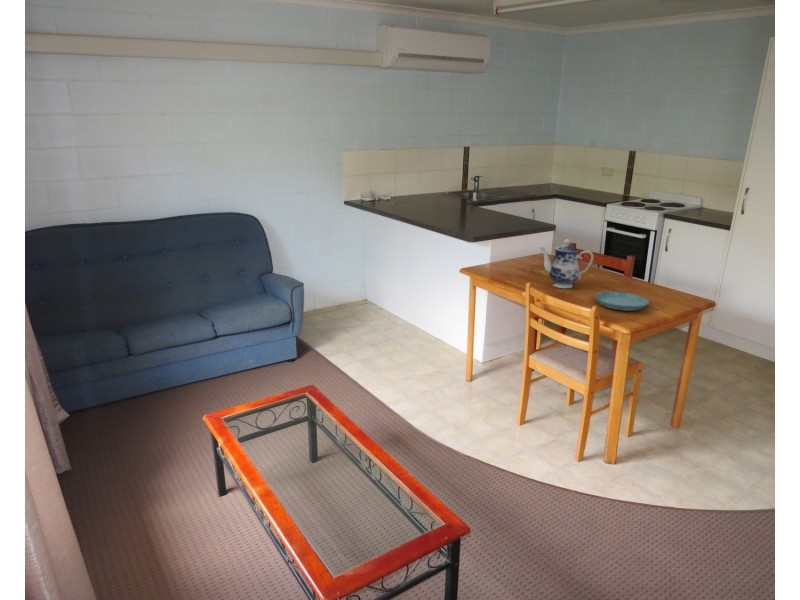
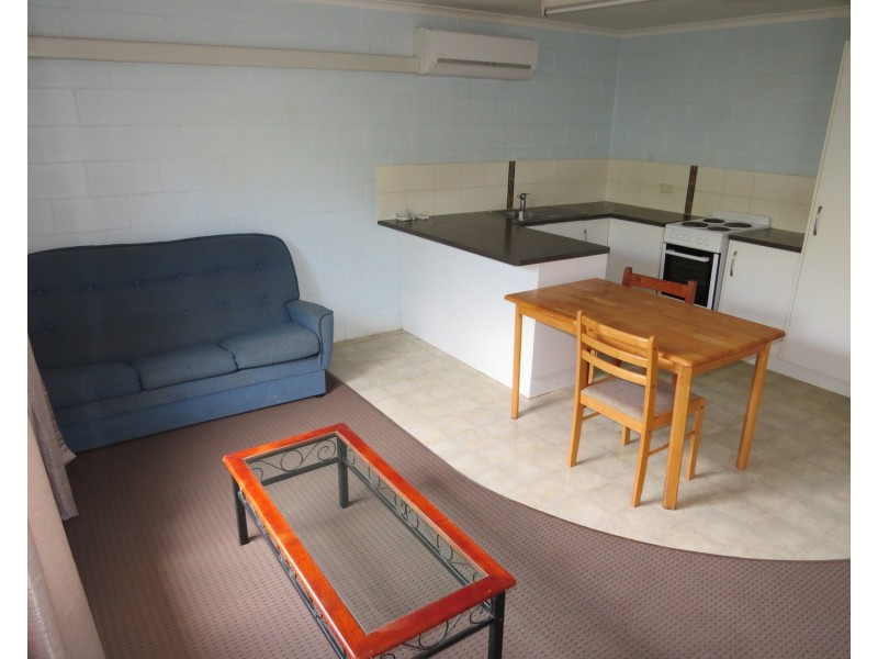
- saucer [594,291,650,312]
- teapot [539,238,594,289]
